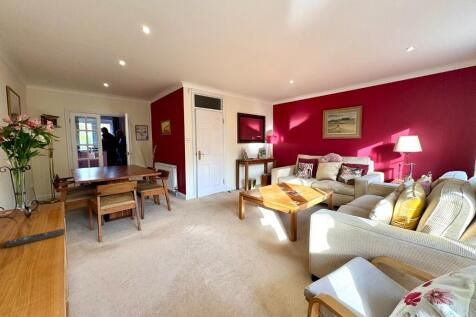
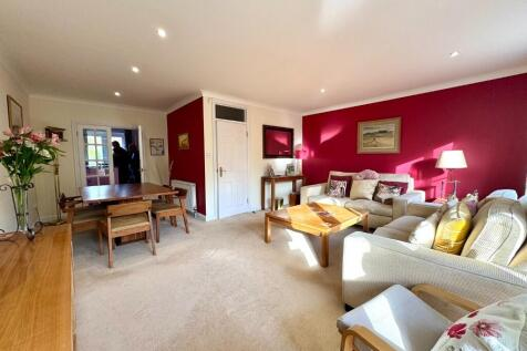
- remote control [3,228,65,248]
